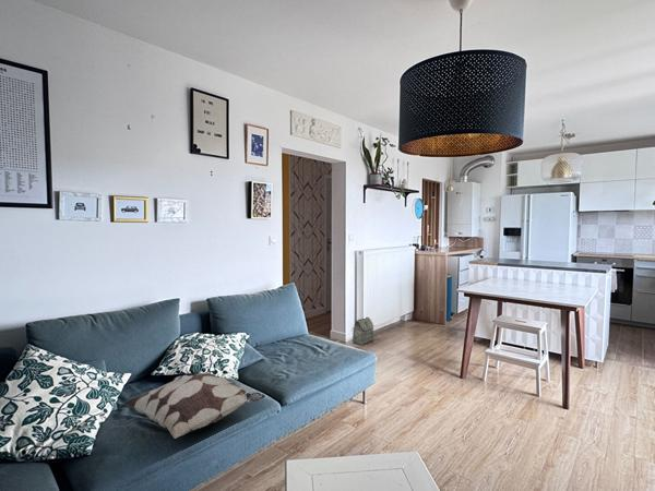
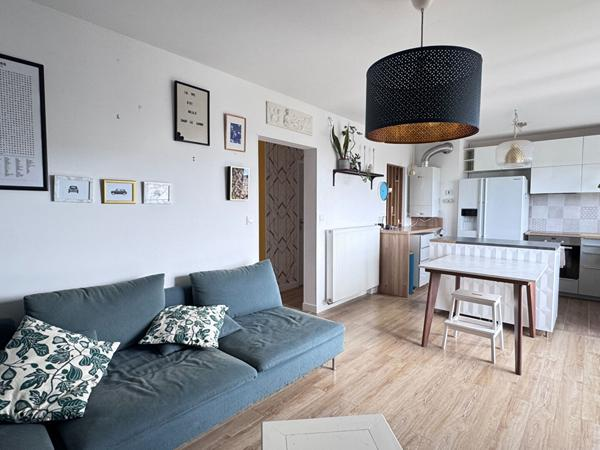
- bag [352,316,374,346]
- decorative pillow [122,371,266,440]
